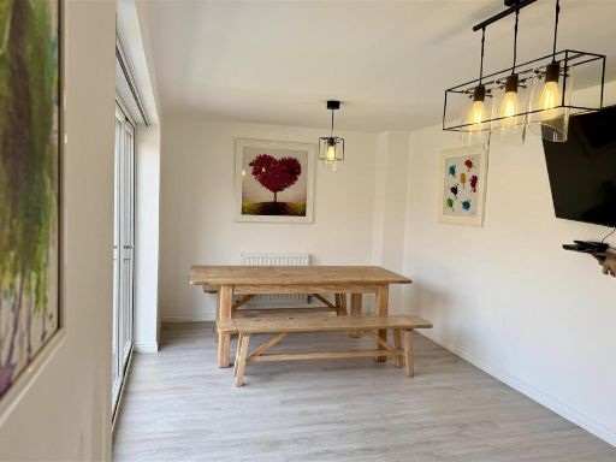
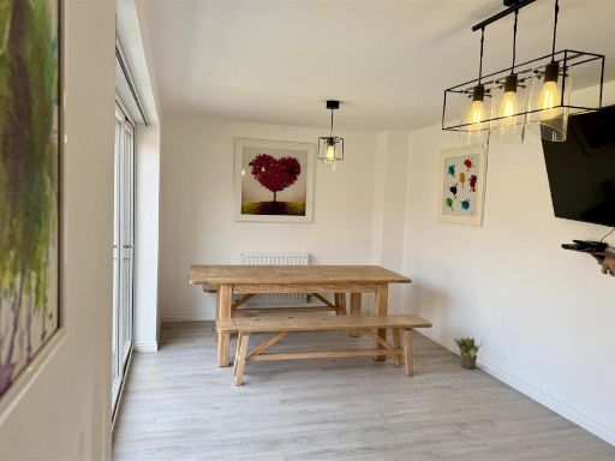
+ potted plant [453,336,483,370]
